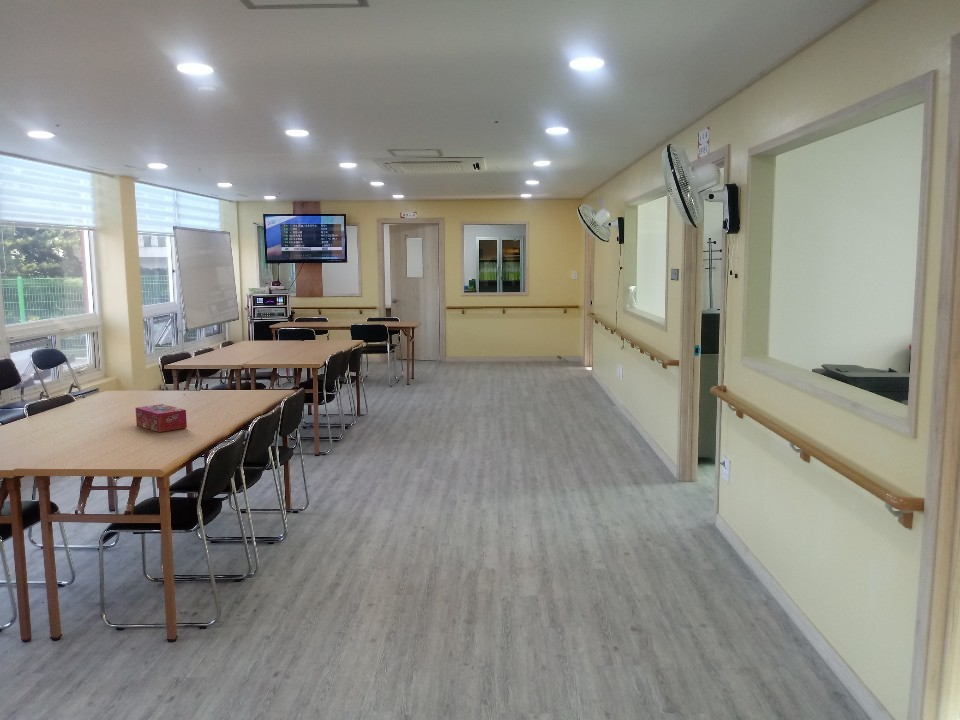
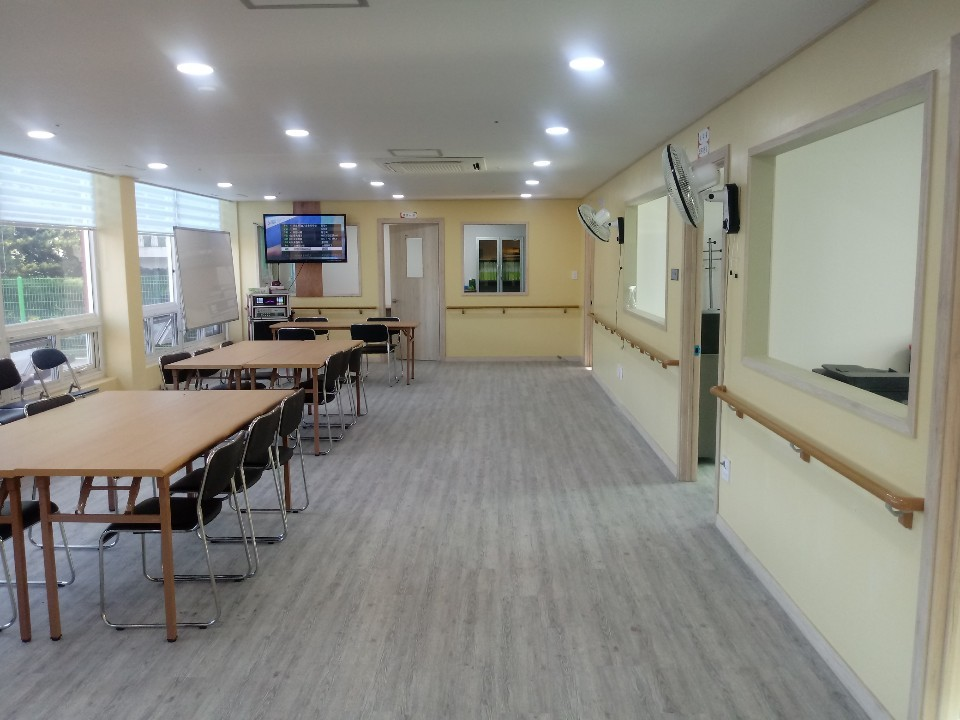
- tissue box [135,403,188,433]
